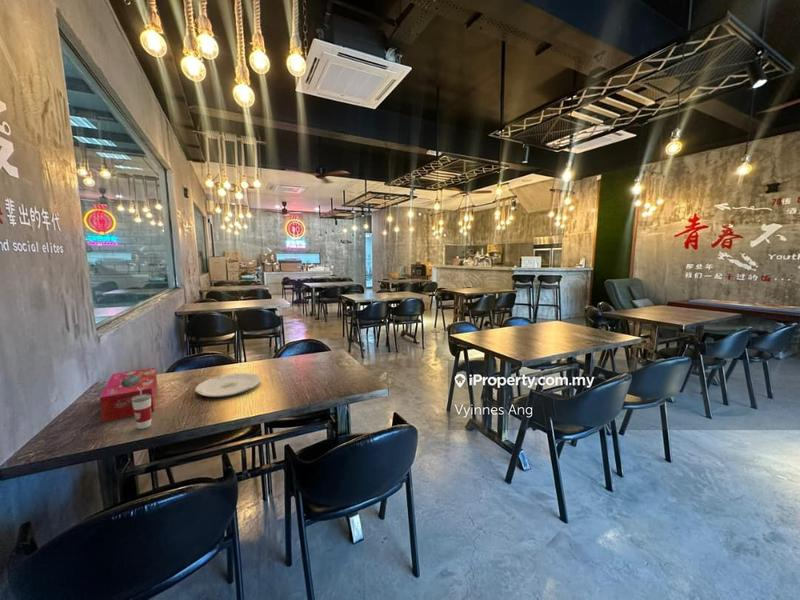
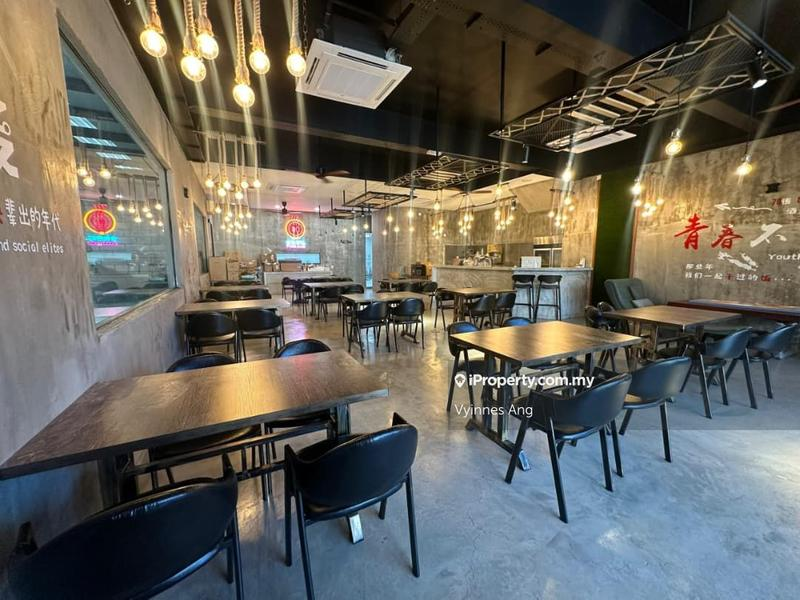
- cup [132,387,152,430]
- plate [194,372,261,398]
- tissue box [99,366,159,423]
